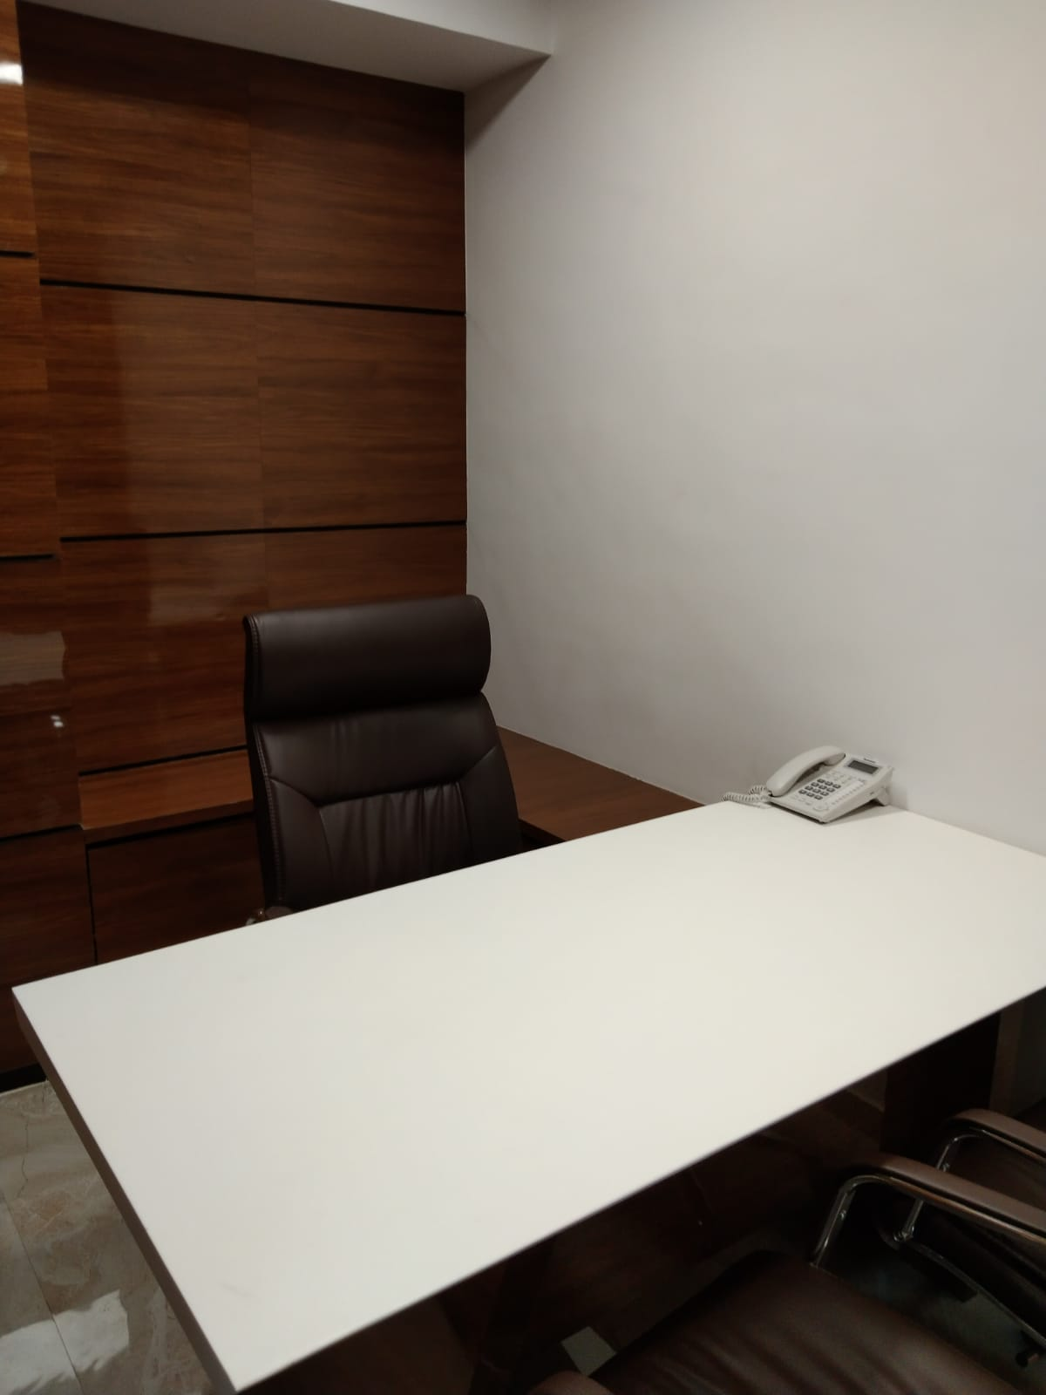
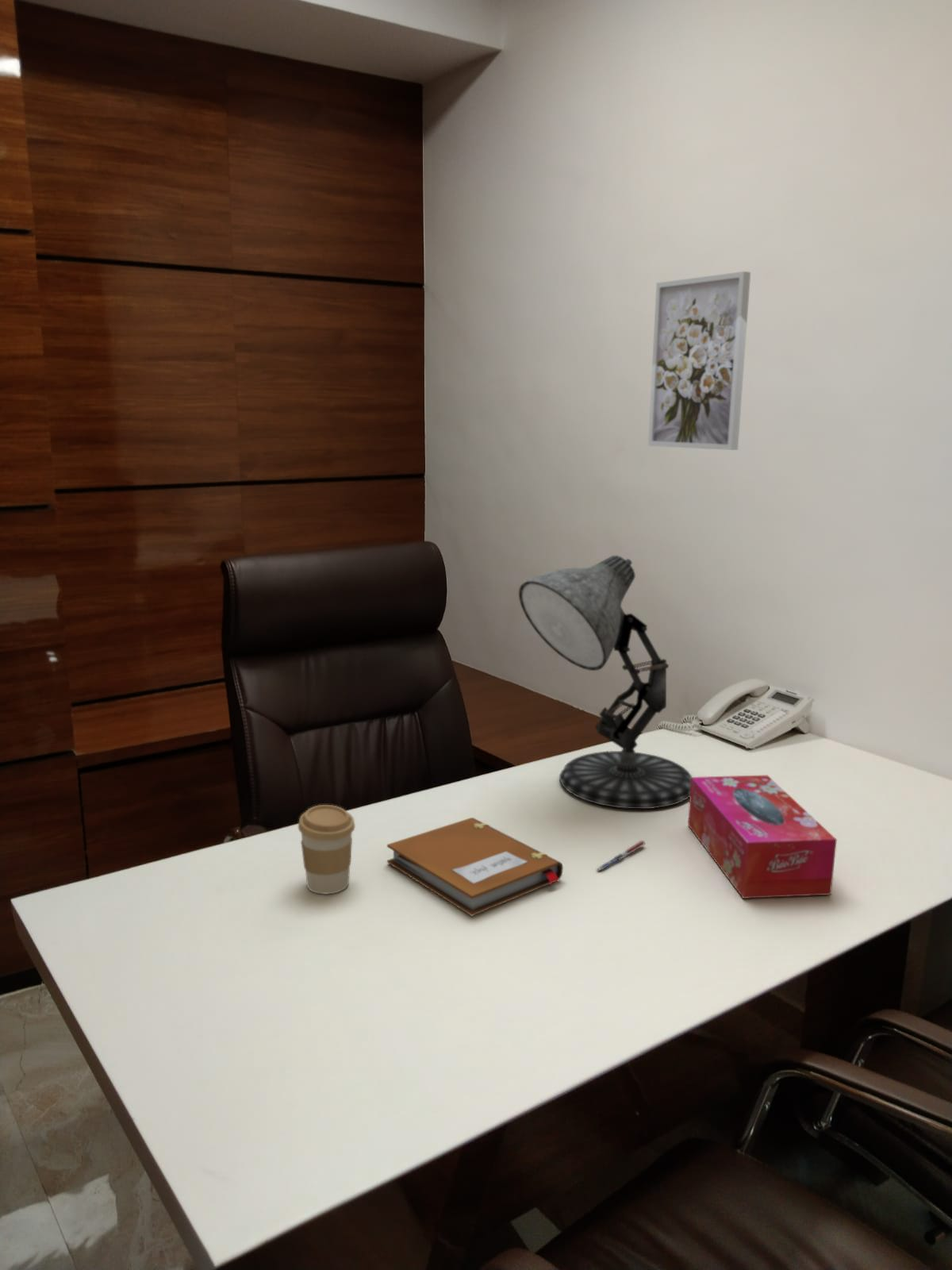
+ notebook [386,817,564,917]
+ tissue box [687,774,838,899]
+ wall art [647,271,751,451]
+ coffee cup [298,804,355,895]
+ pen [596,840,647,872]
+ desk lamp [518,555,693,810]
